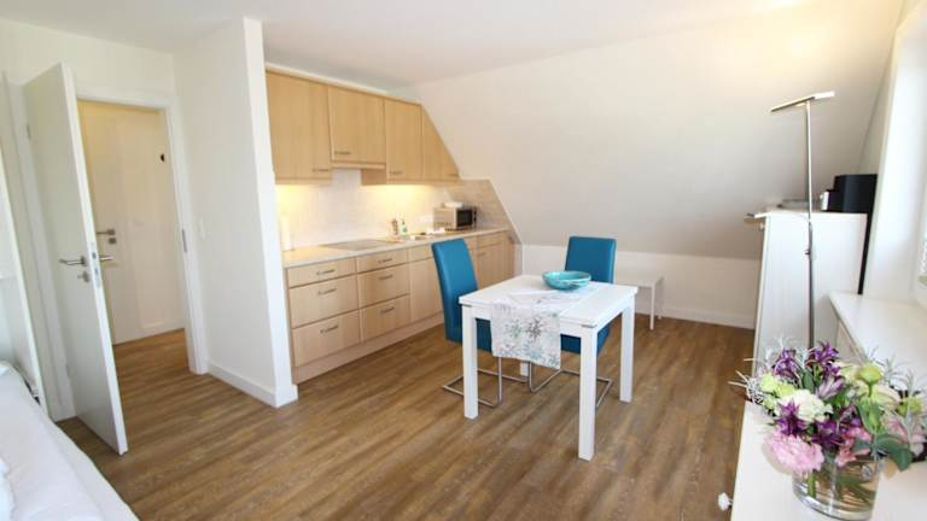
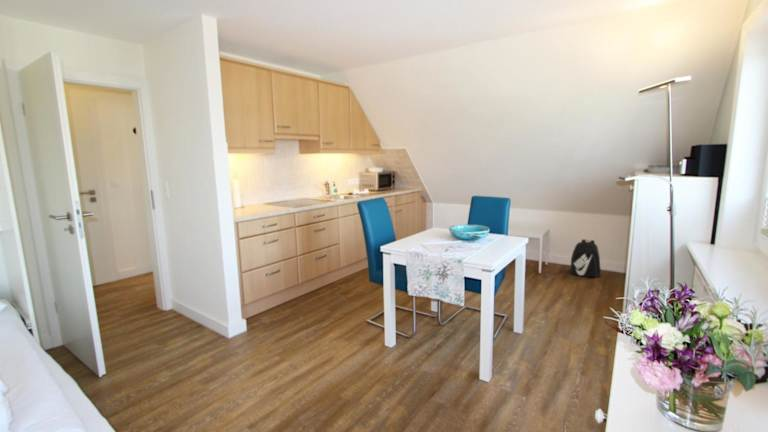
+ backpack [570,238,602,279]
